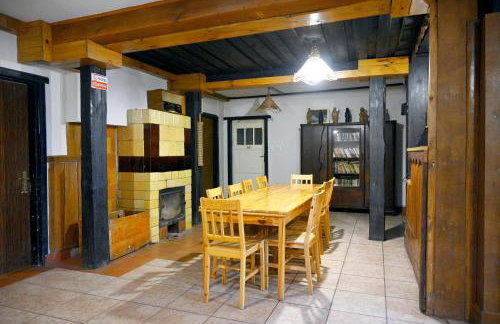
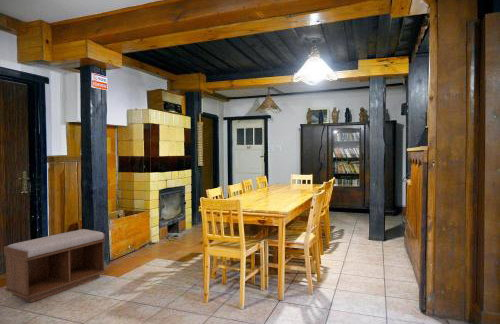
+ bench [3,228,107,303]
